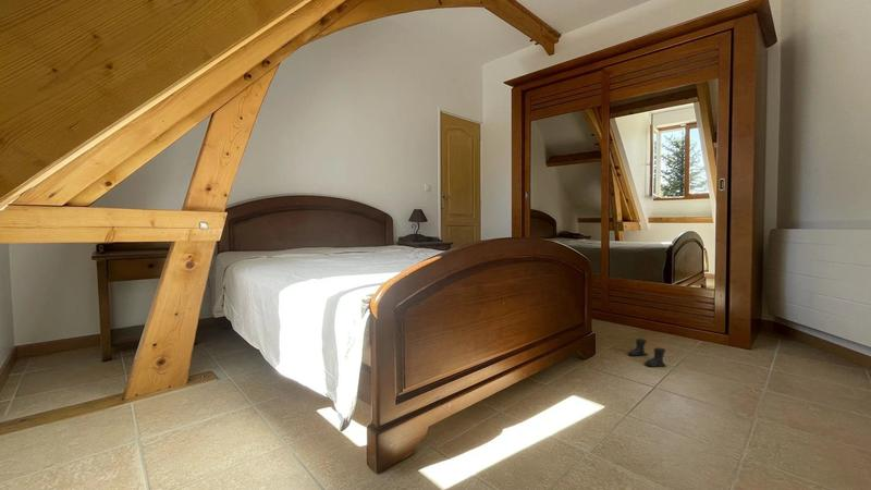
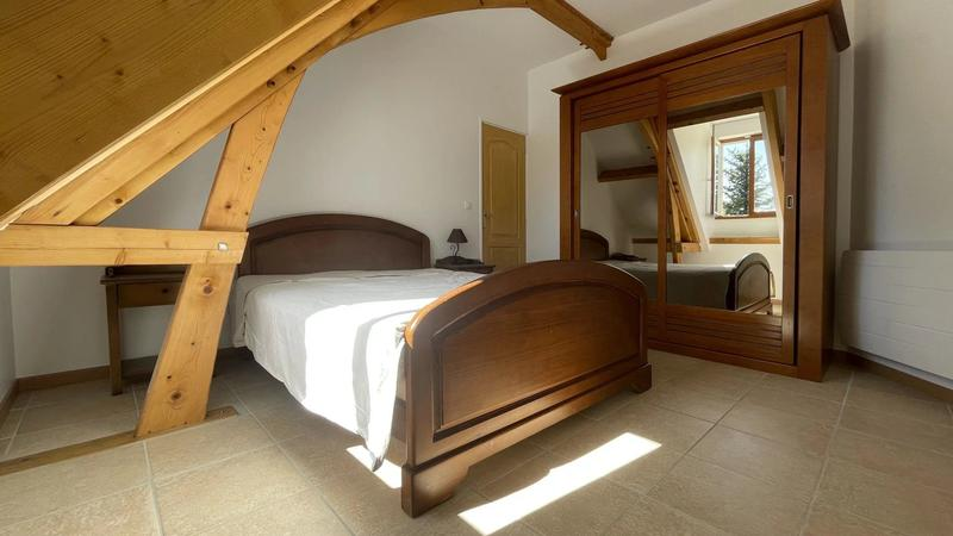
- boots [627,338,667,368]
